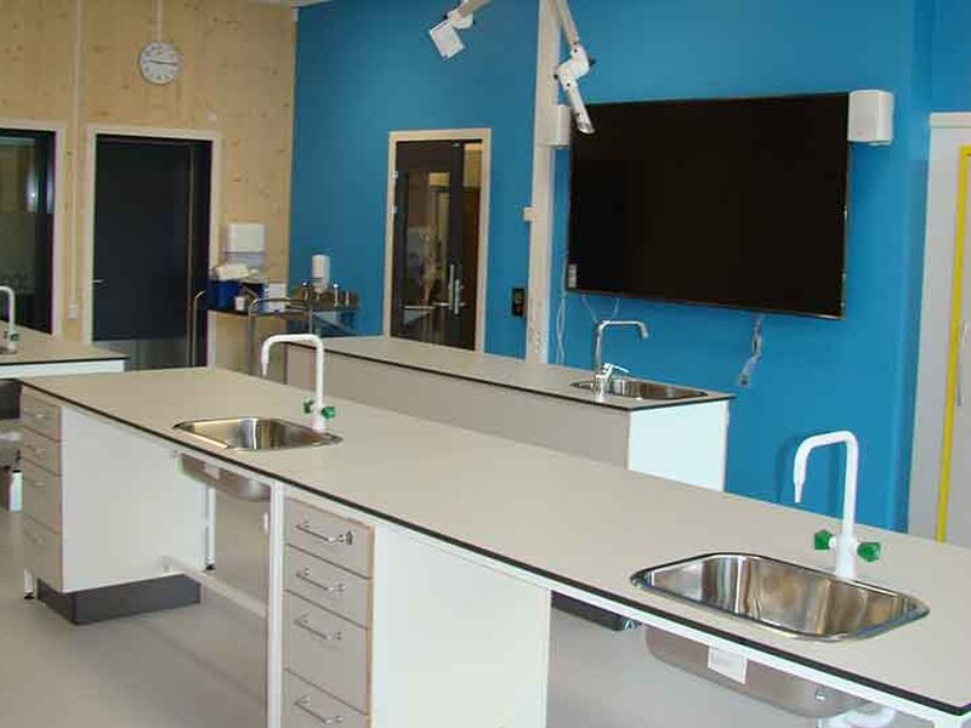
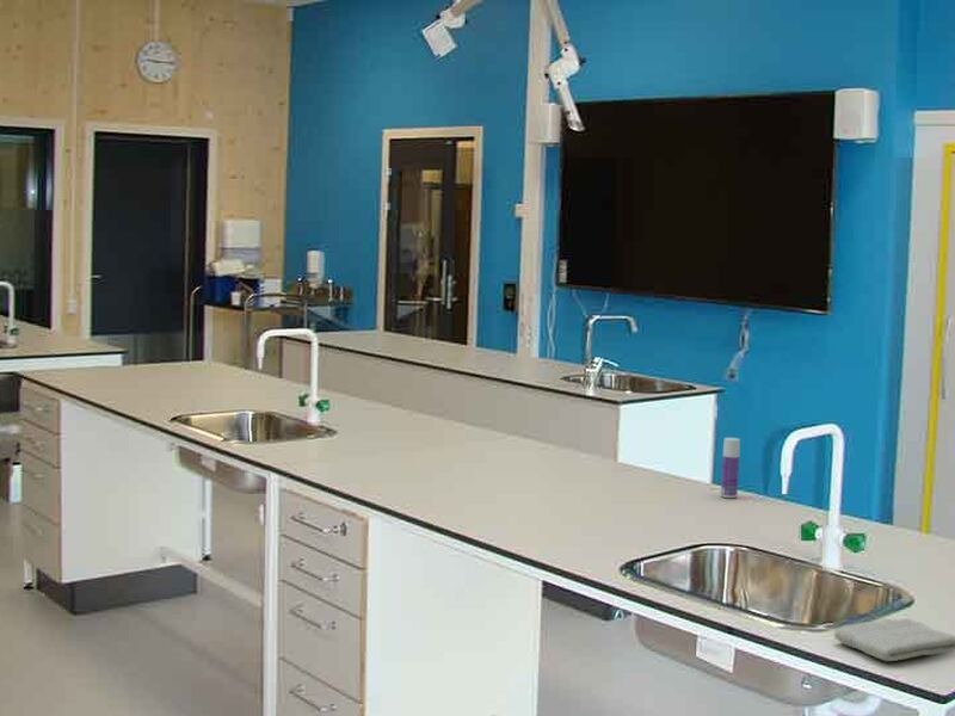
+ bottle [720,437,741,499]
+ washcloth [833,617,955,662]
